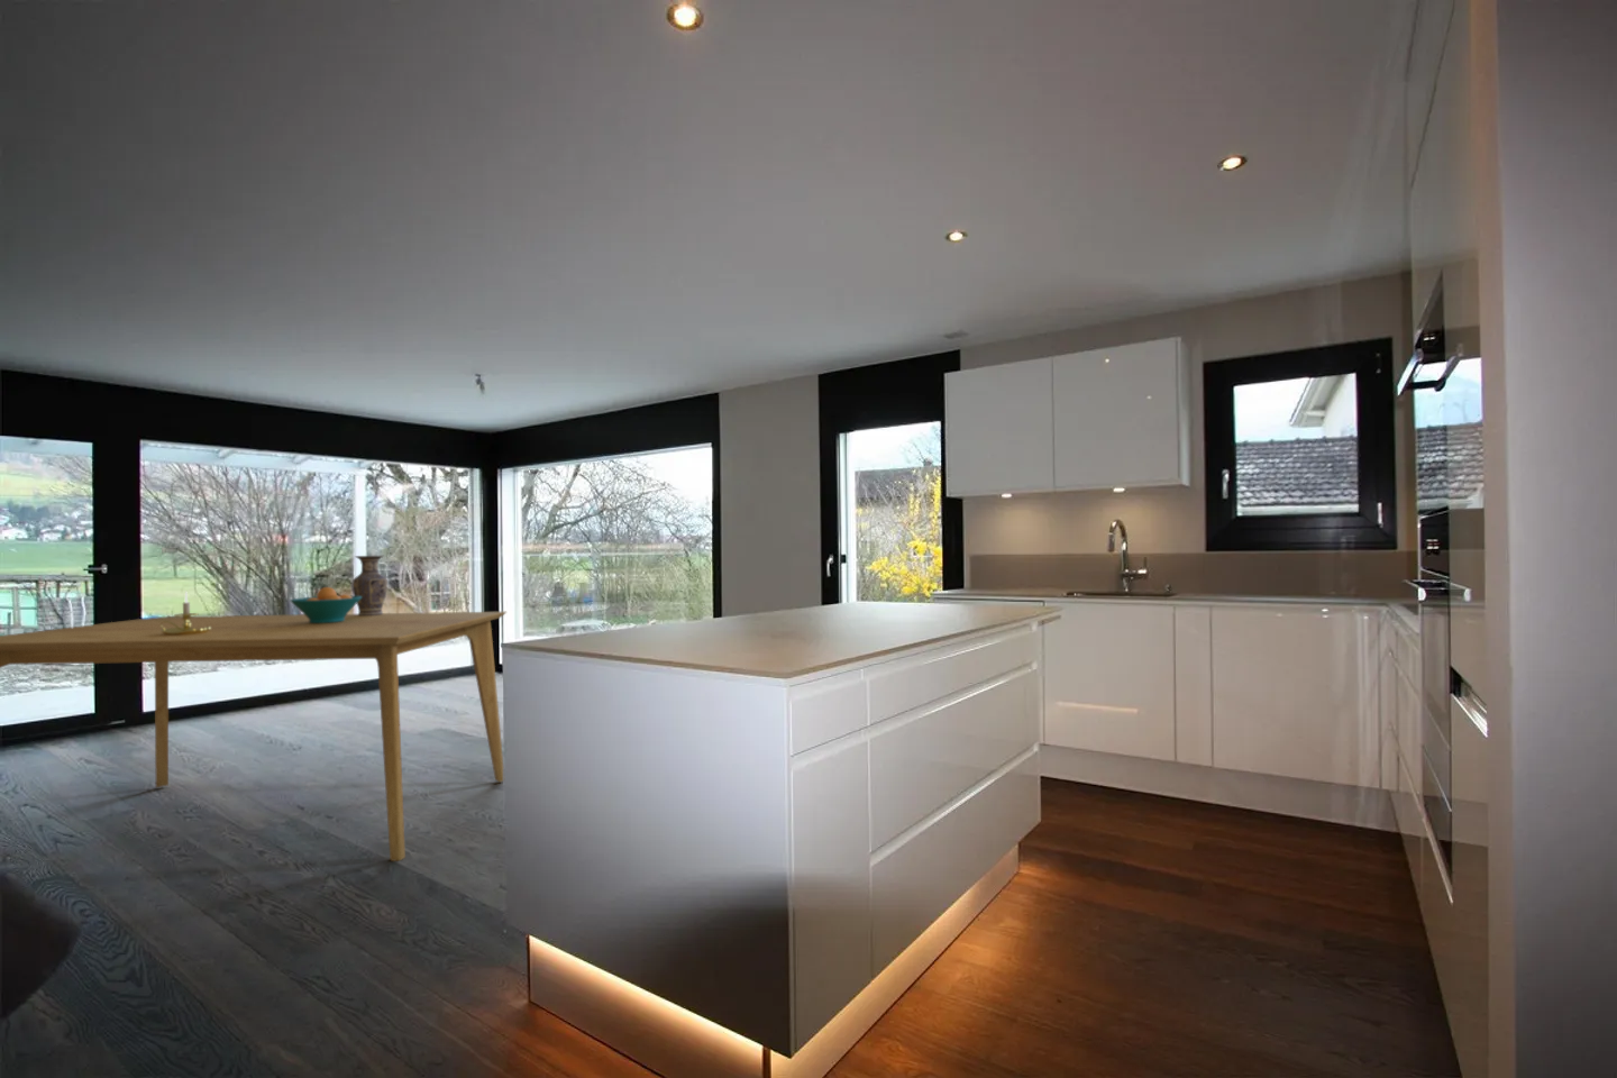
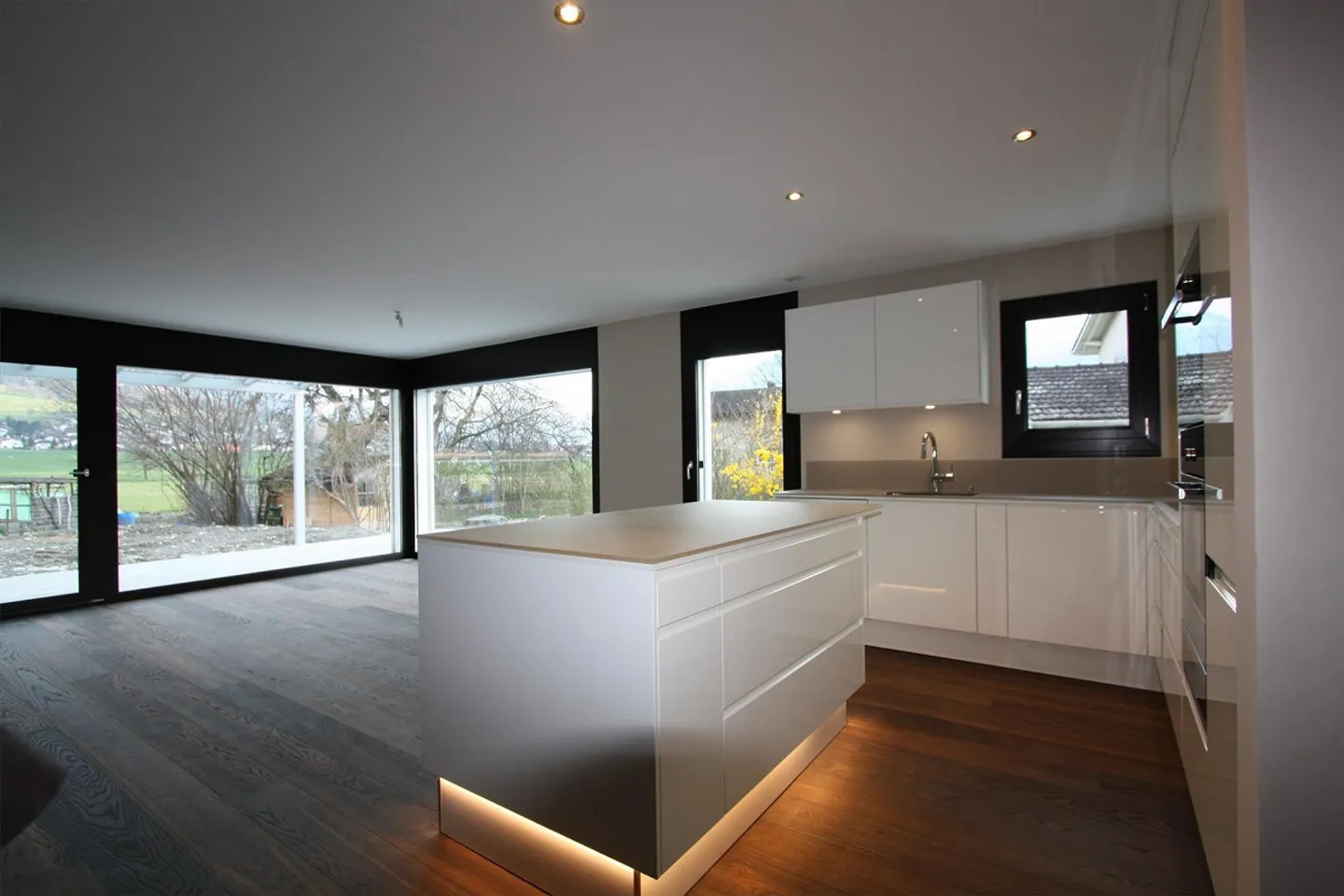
- dining table [0,611,508,863]
- candle holder [160,591,212,635]
- fruit bowl [289,586,362,623]
- vase [350,555,389,615]
